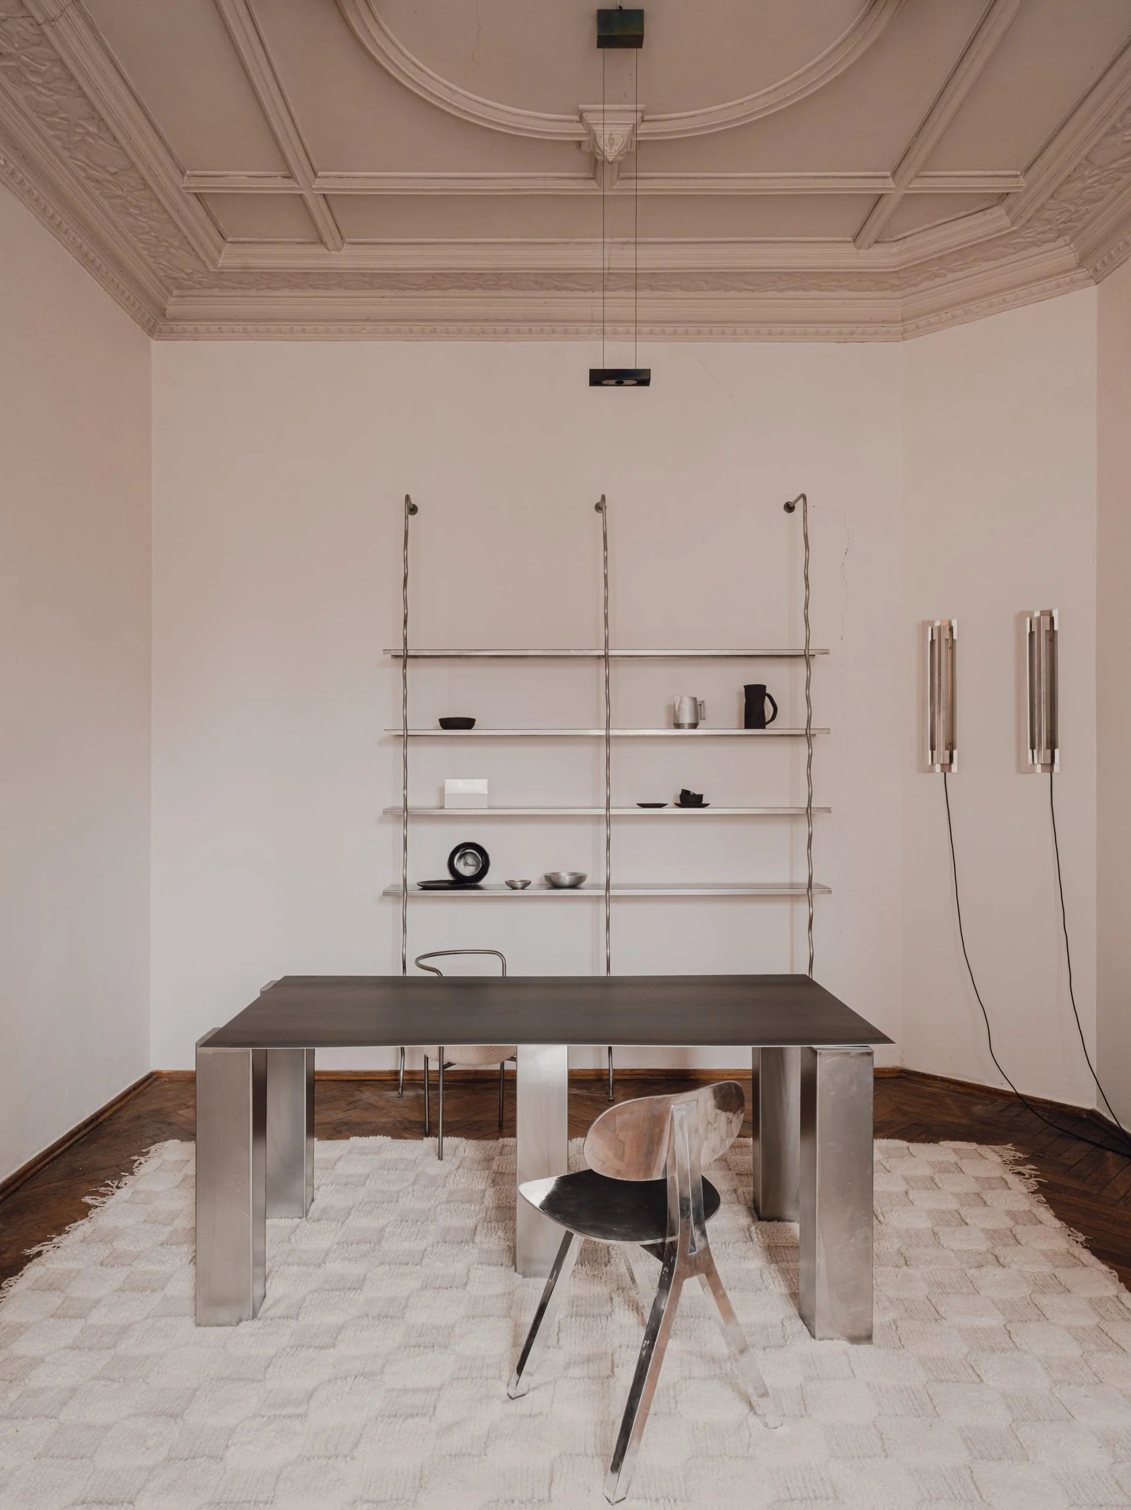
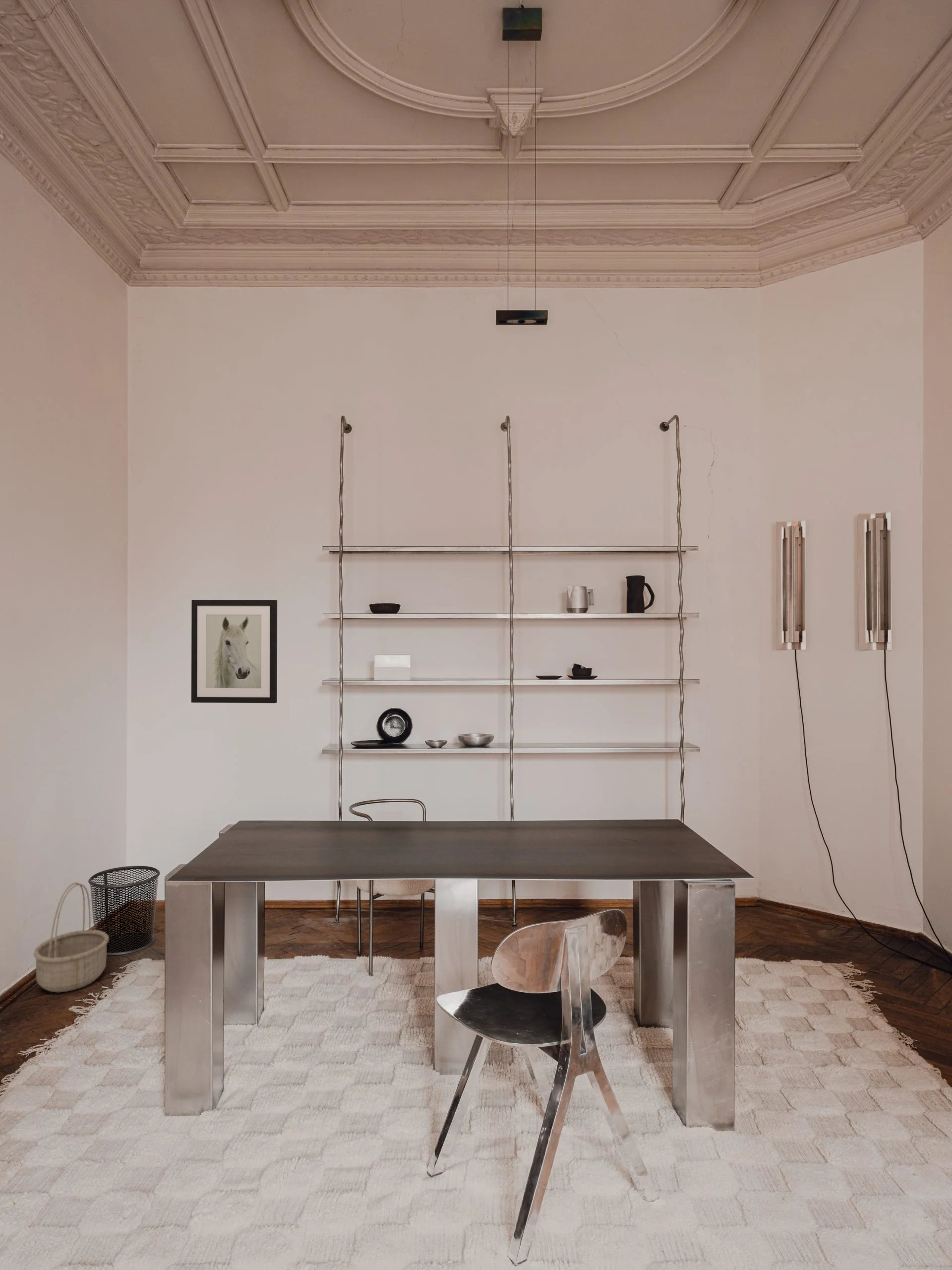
+ trash can [88,865,161,956]
+ basket [33,882,109,993]
+ wall art [191,599,278,703]
